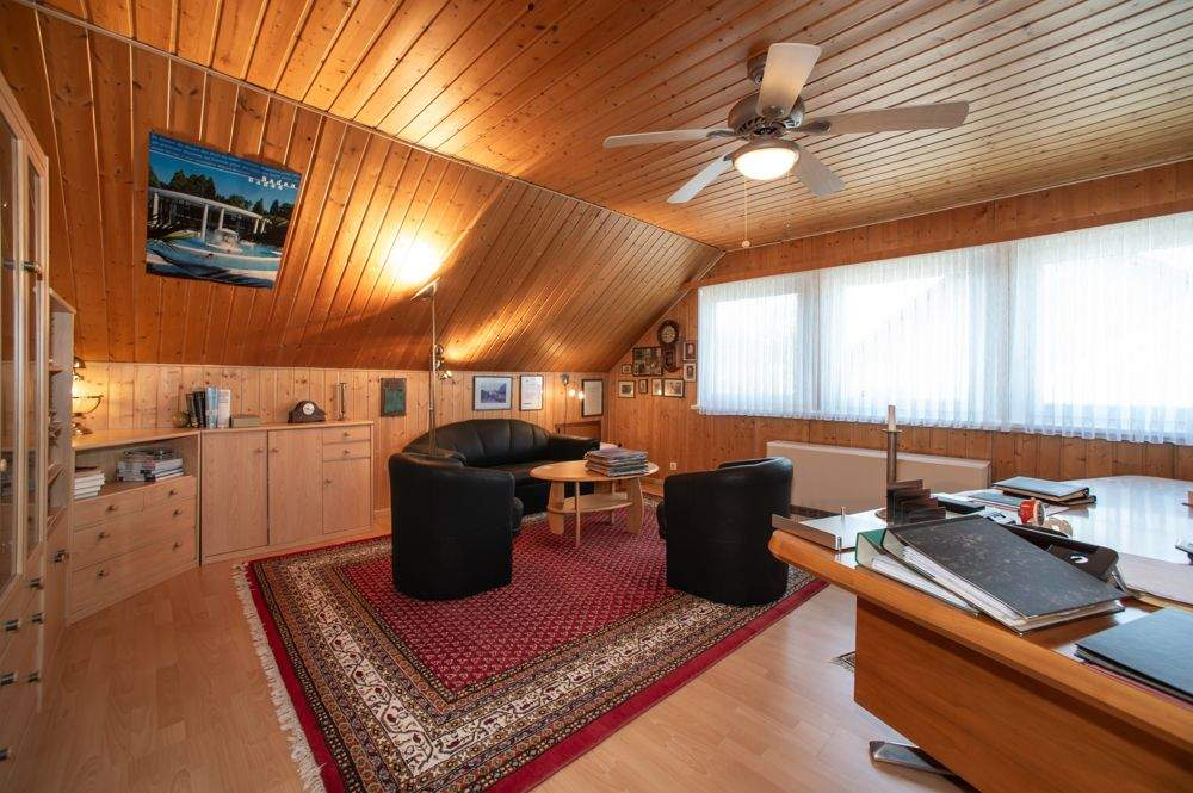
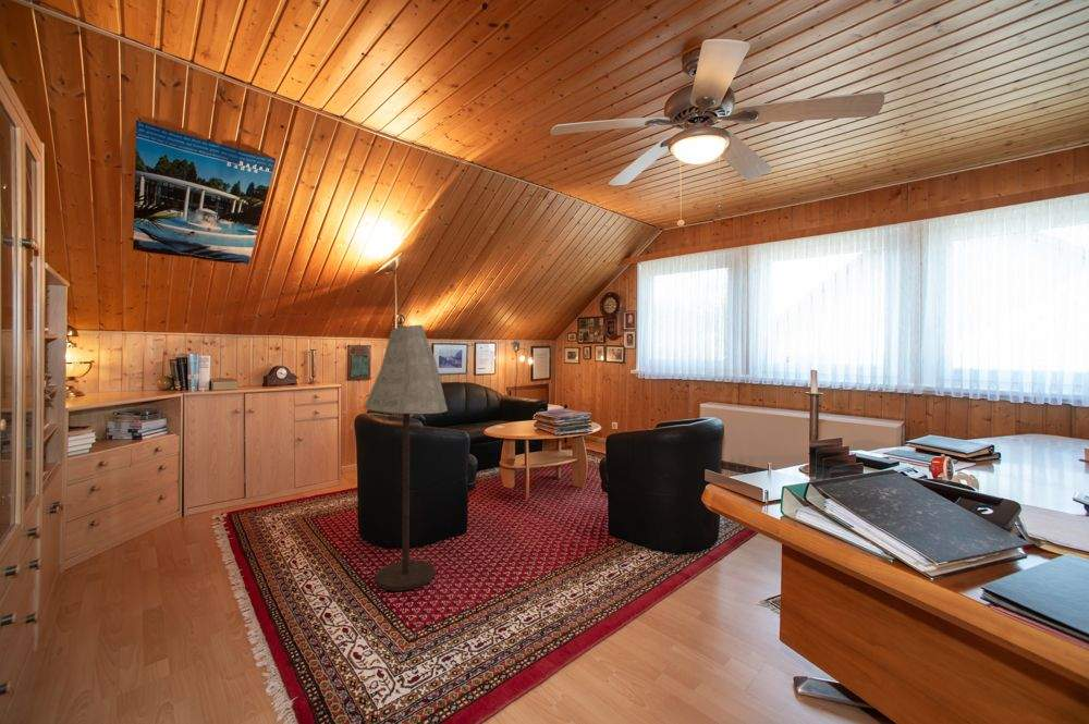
+ floor lamp [363,324,449,592]
